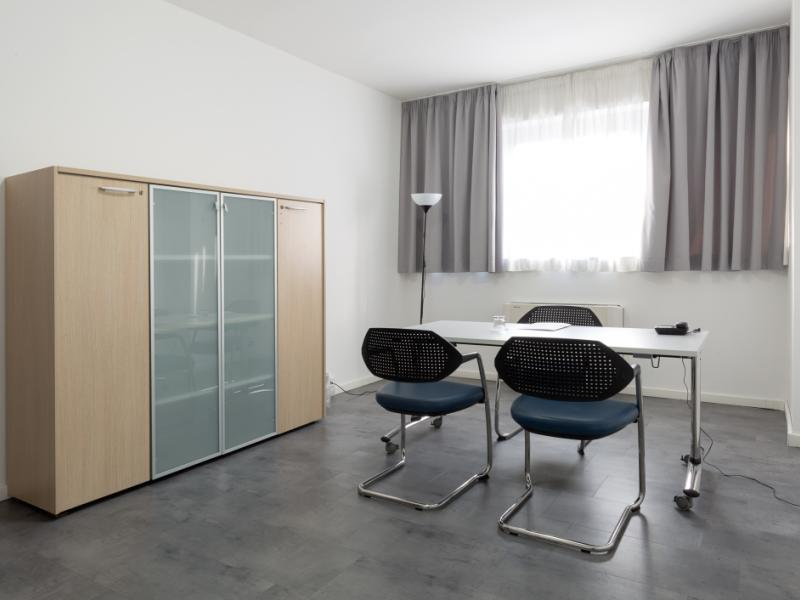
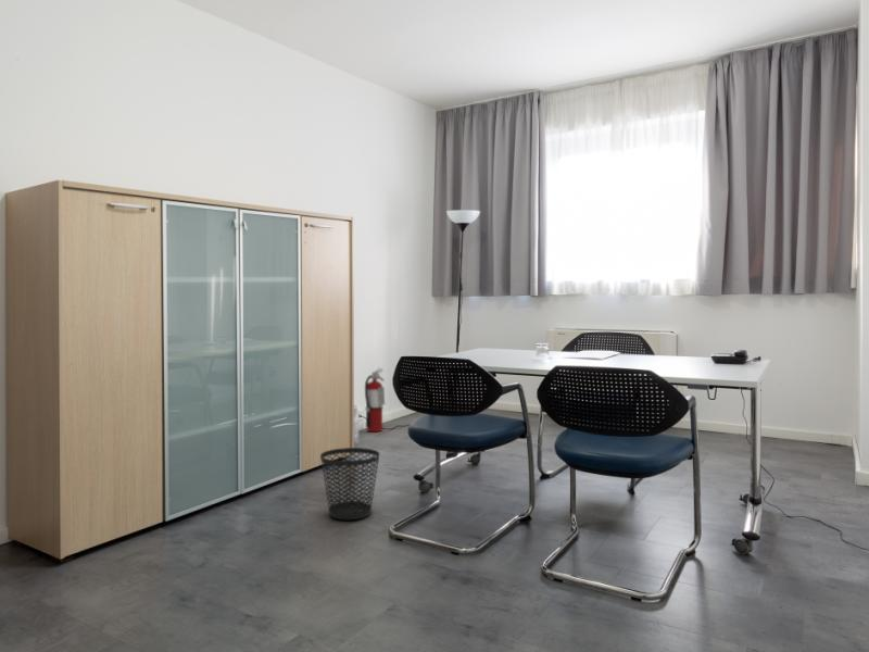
+ fire extinguisher [364,367,386,432]
+ wastebasket [319,447,380,521]
